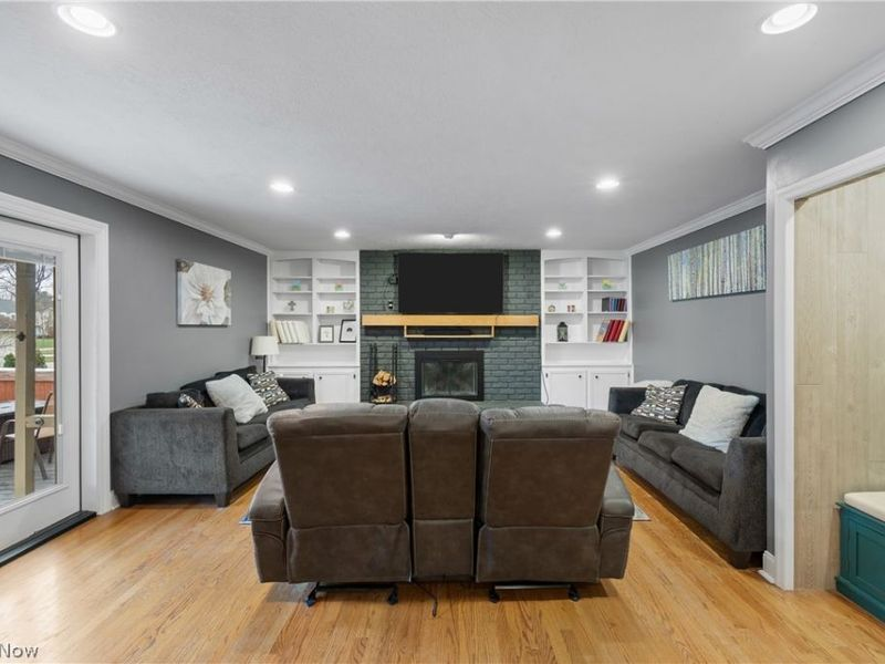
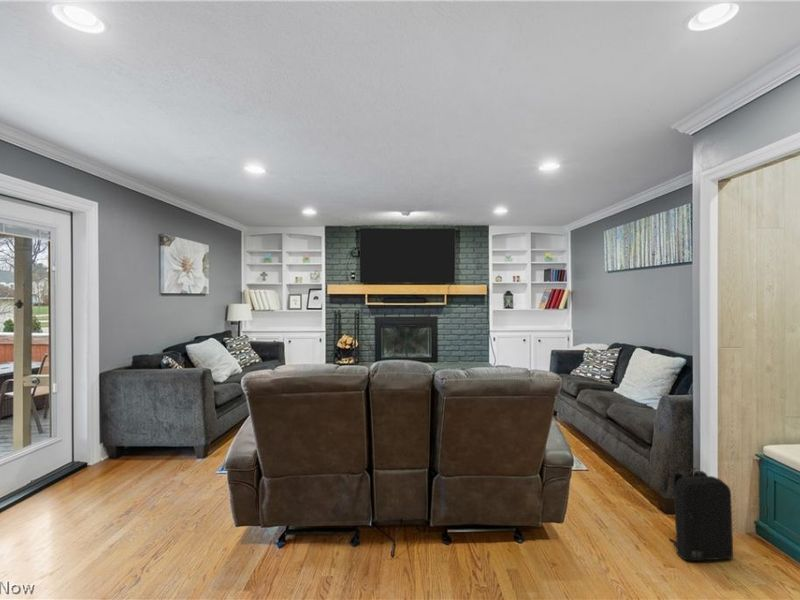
+ backpack [668,467,734,562]
